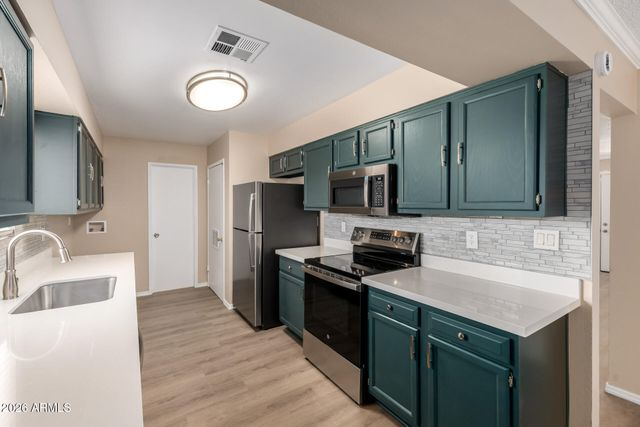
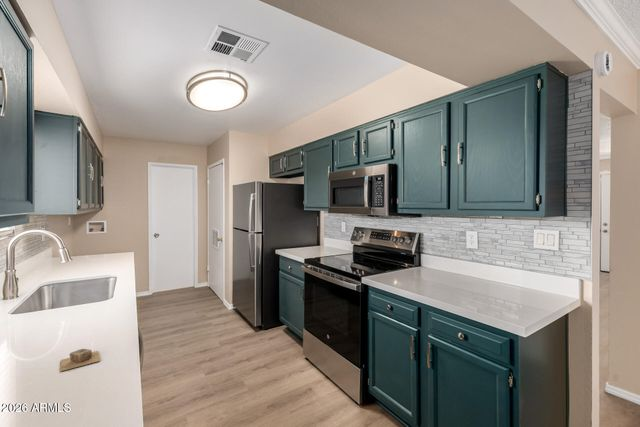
+ soap bar [59,348,101,372]
